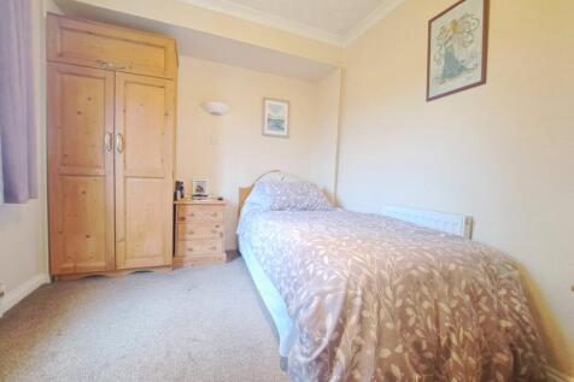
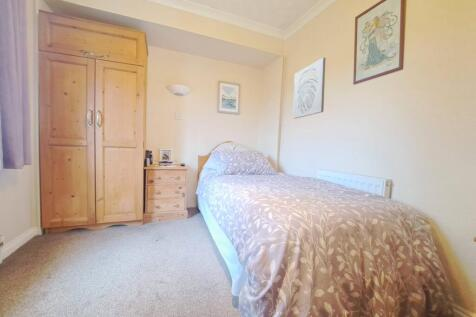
+ wall art [292,57,326,120]
